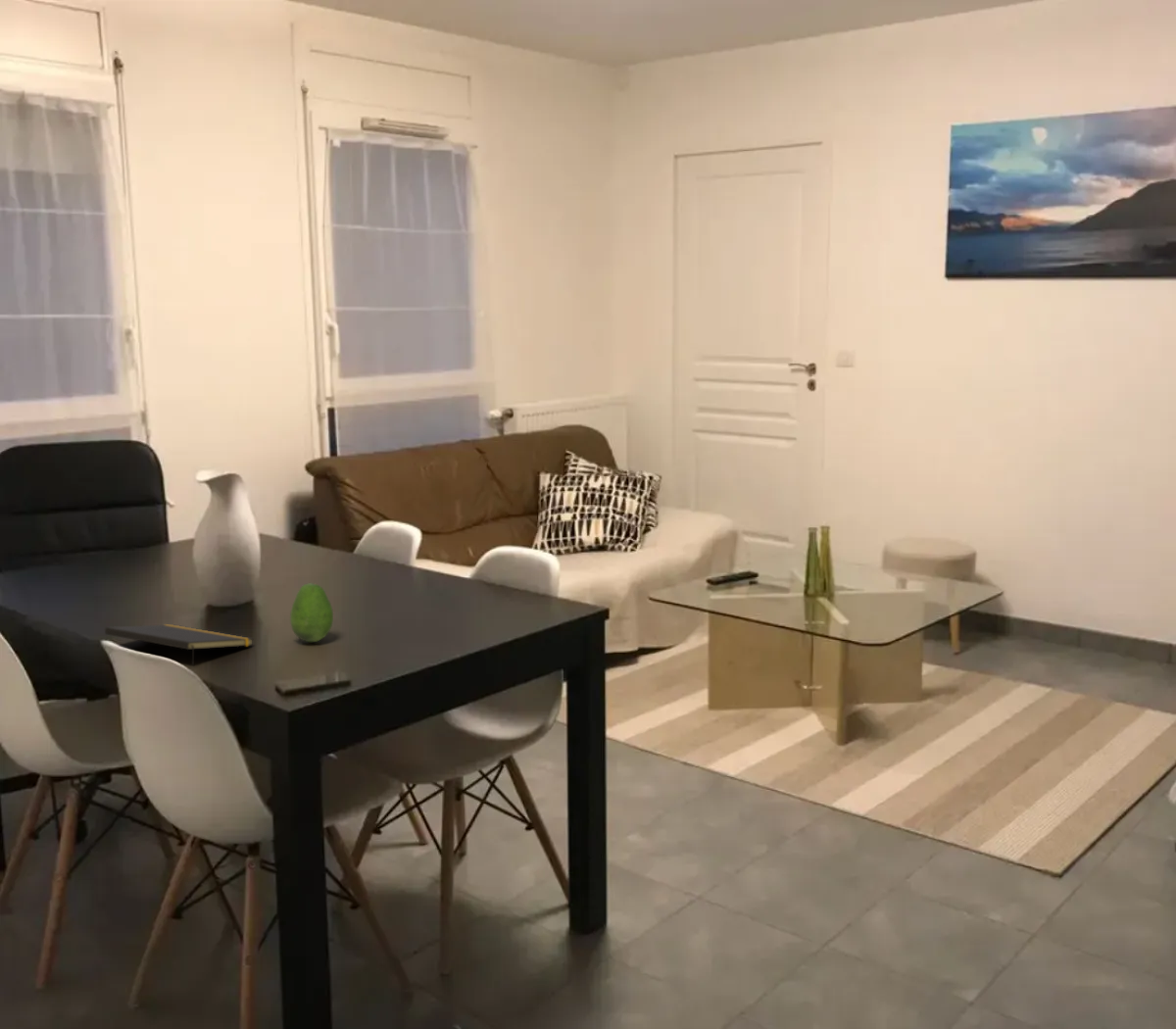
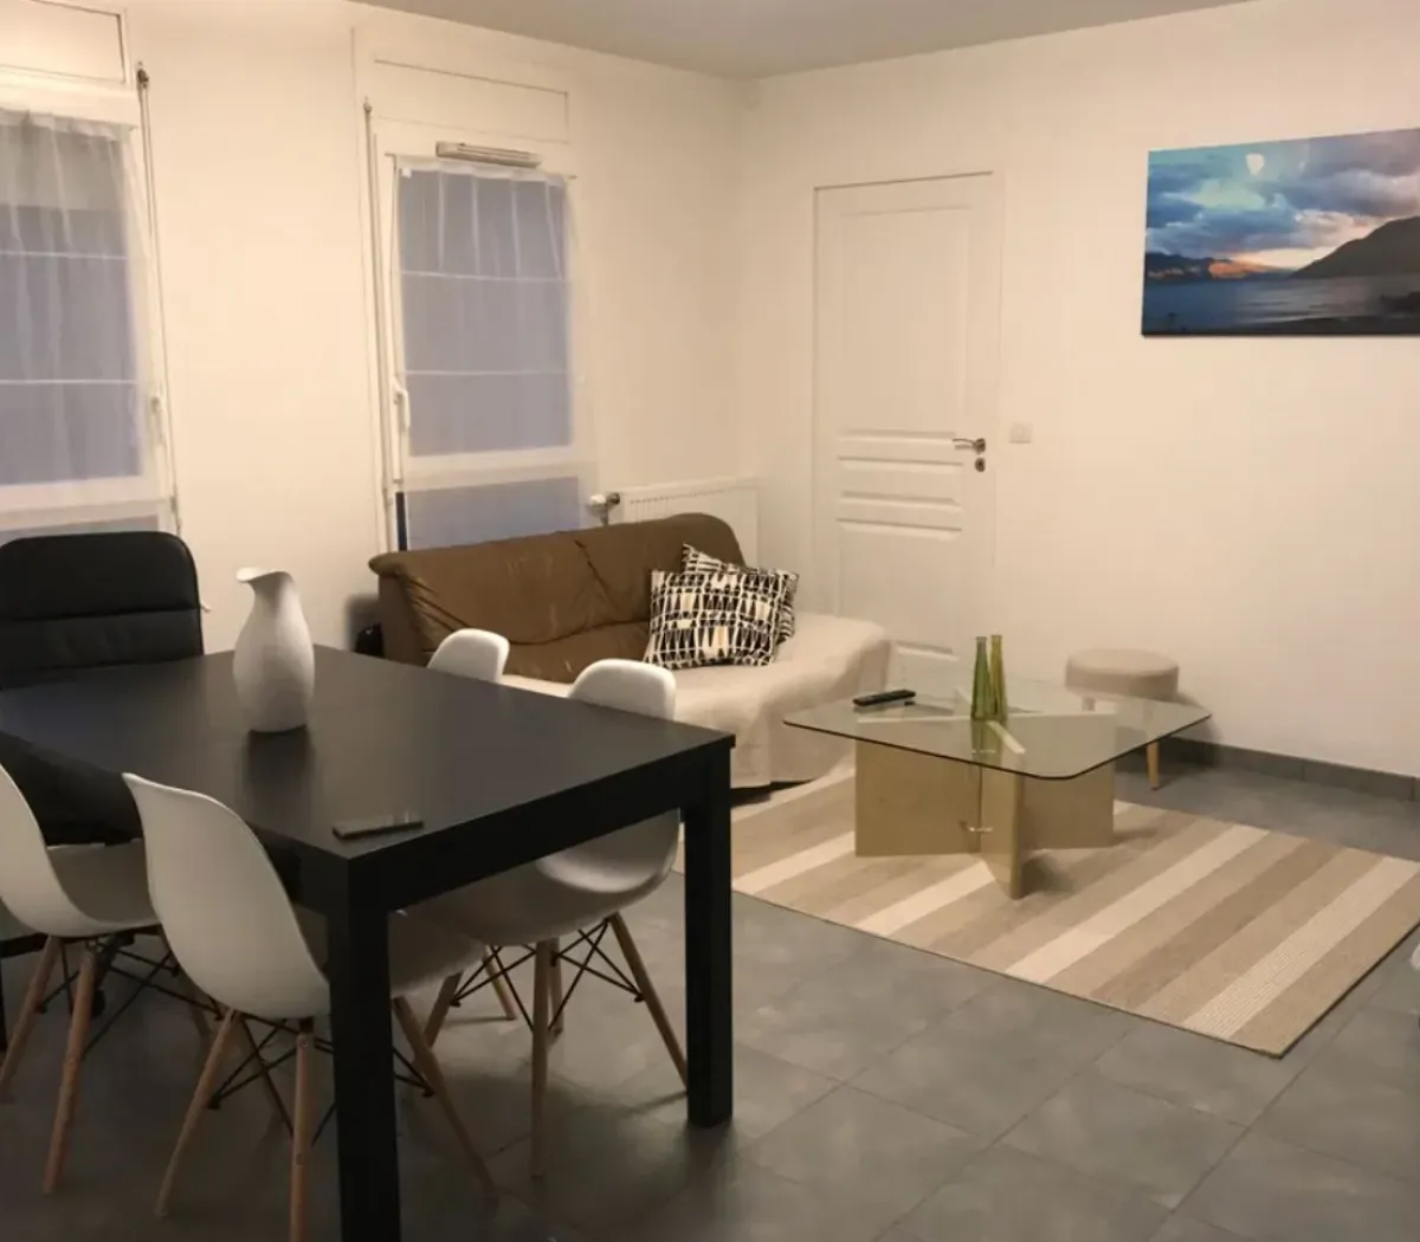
- fruit [289,582,334,643]
- notepad [104,623,254,667]
